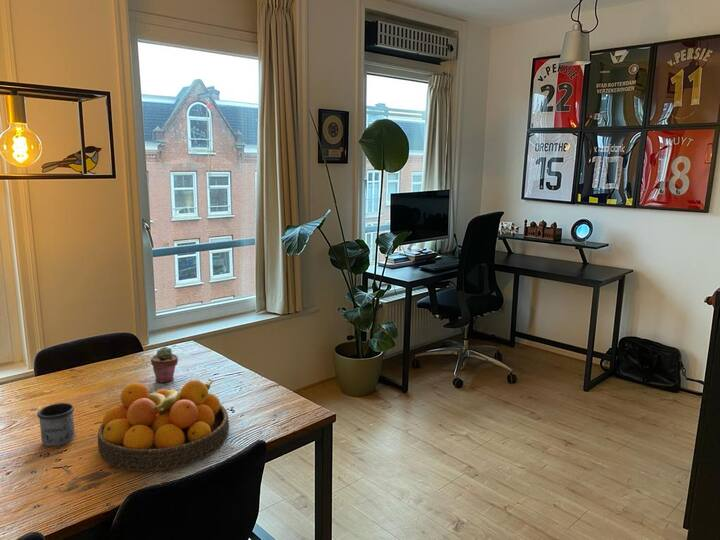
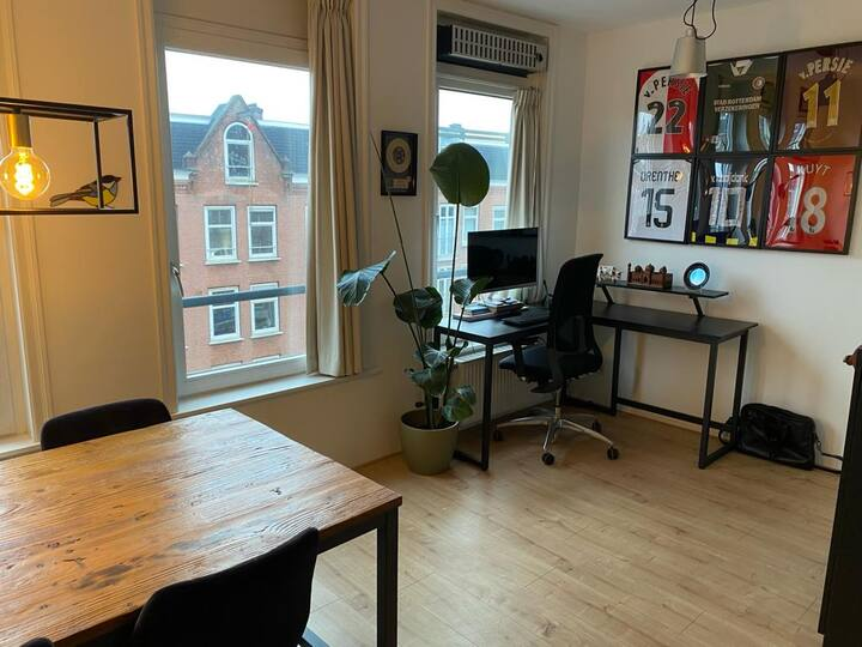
- potted succulent [150,346,179,384]
- fruit bowl [97,378,230,472]
- mug [36,402,76,447]
